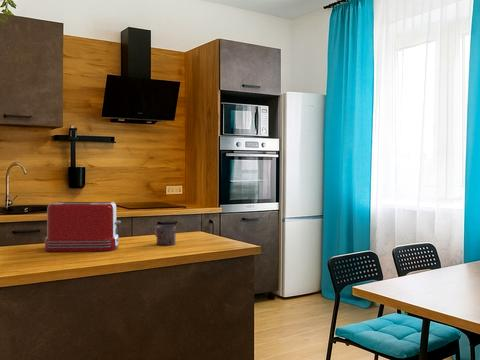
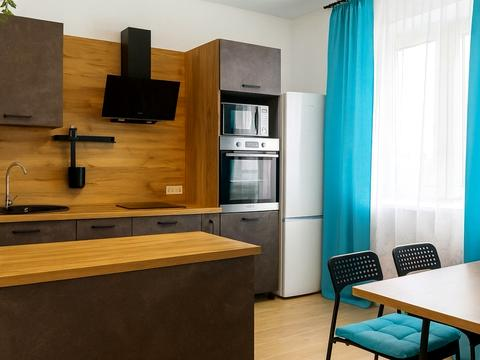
- toaster [44,201,122,253]
- mug [152,224,177,246]
